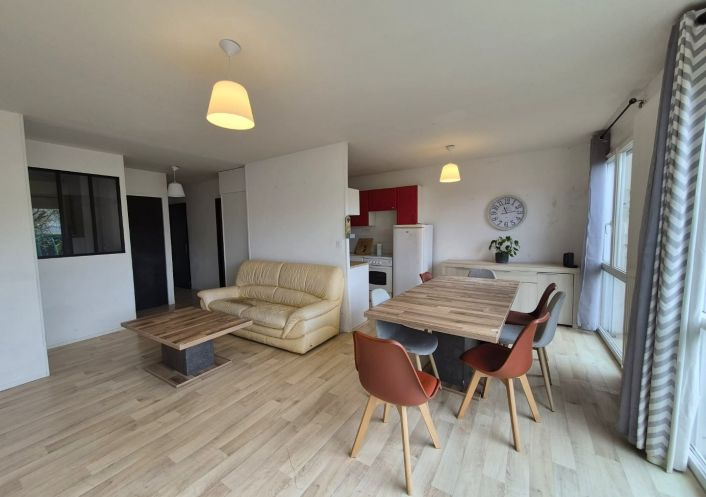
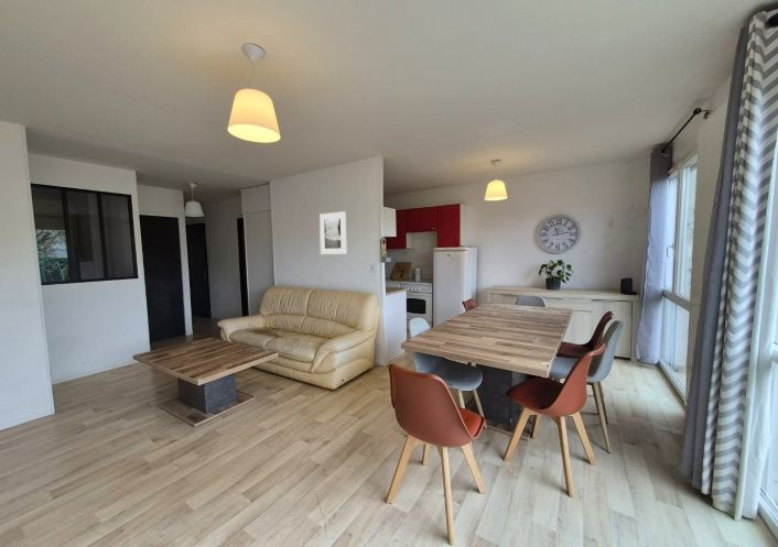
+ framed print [318,210,347,255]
